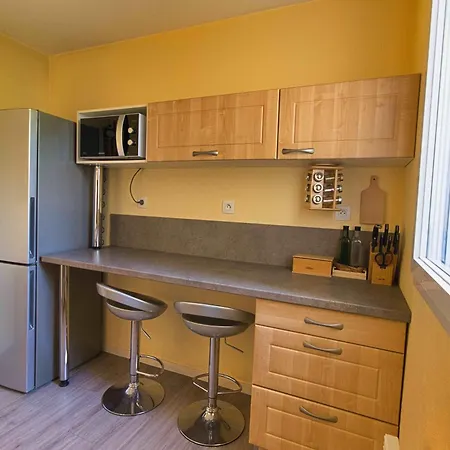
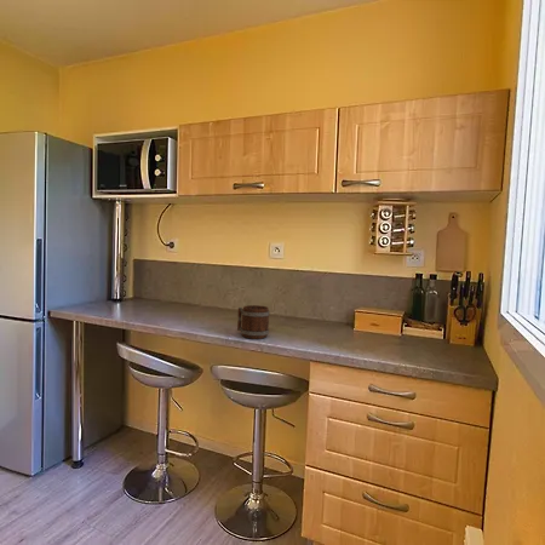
+ mug [236,304,270,340]
